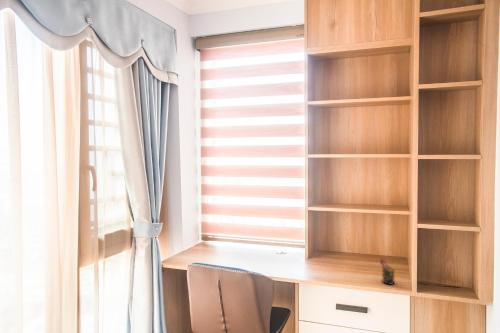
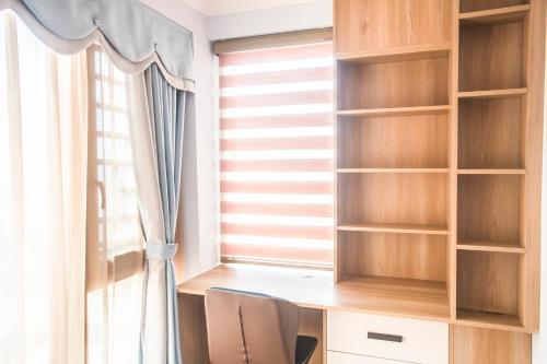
- pen holder [379,257,398,286]
